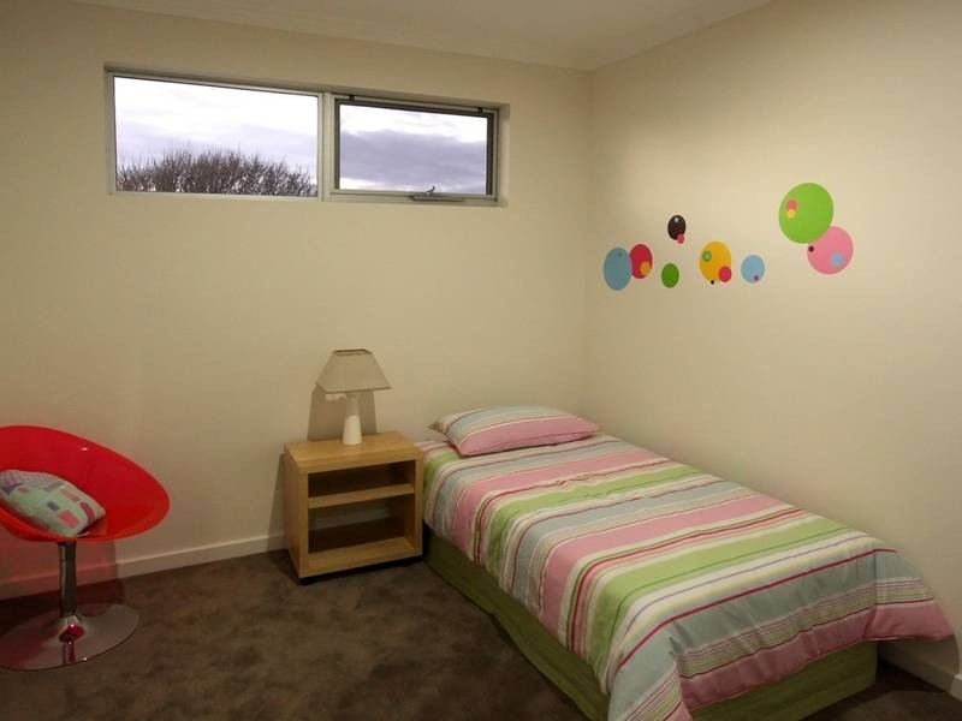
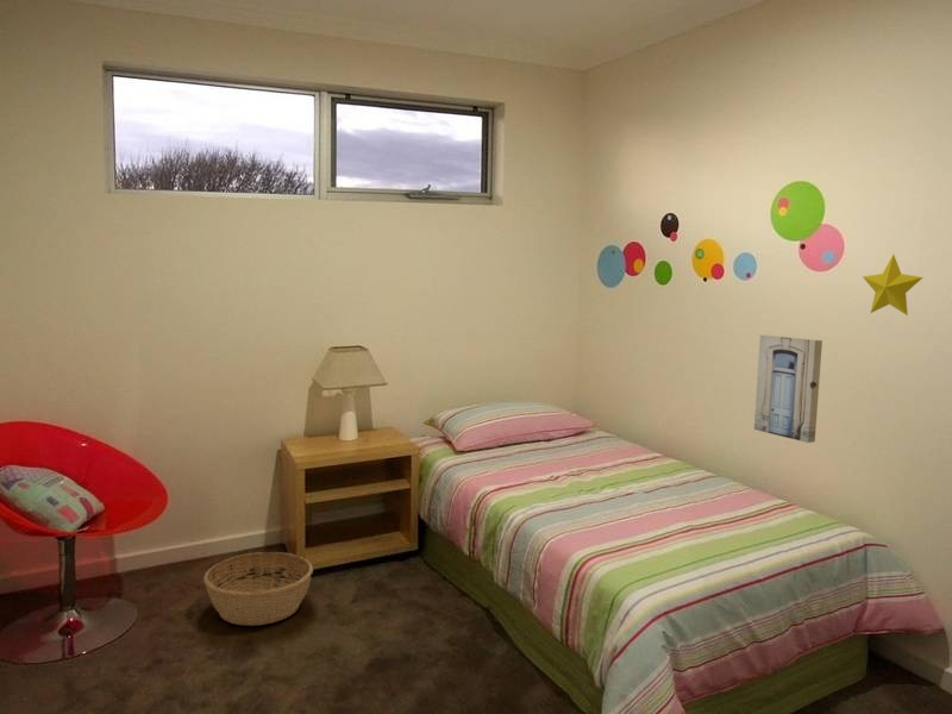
+ decorative star [862,253,923,317]
+ basket [202,551,314,627]
+ wall art [753,333,823,444]
